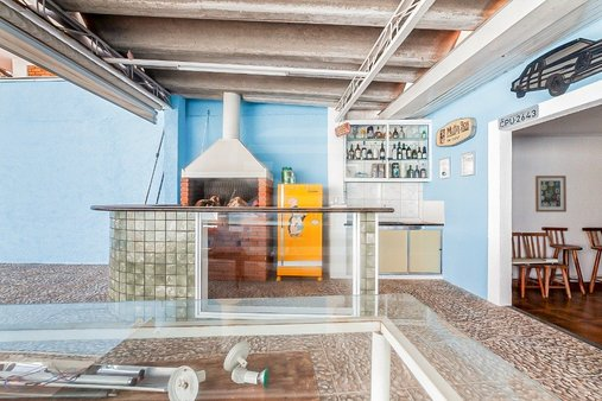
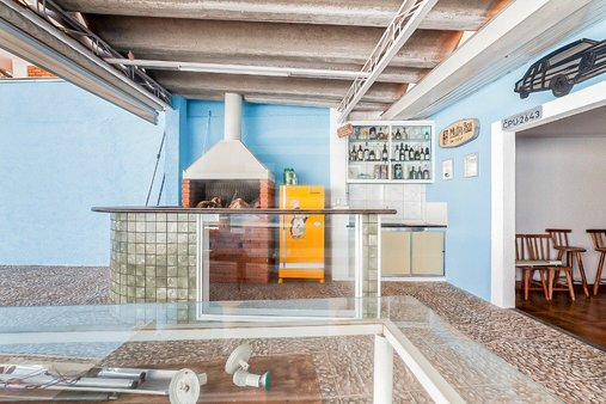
- wall art [534,174,568,214]
